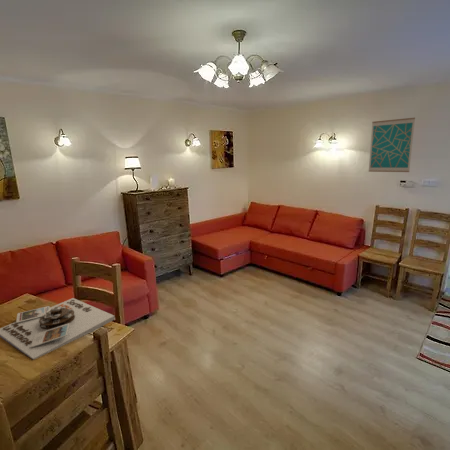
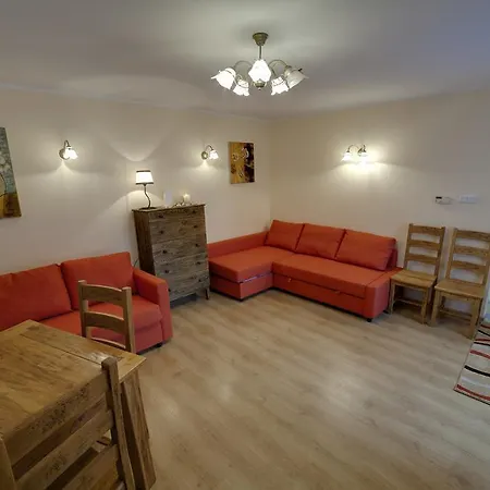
- board game [0,297,116,361]
- wall art [367,117,416,173]
